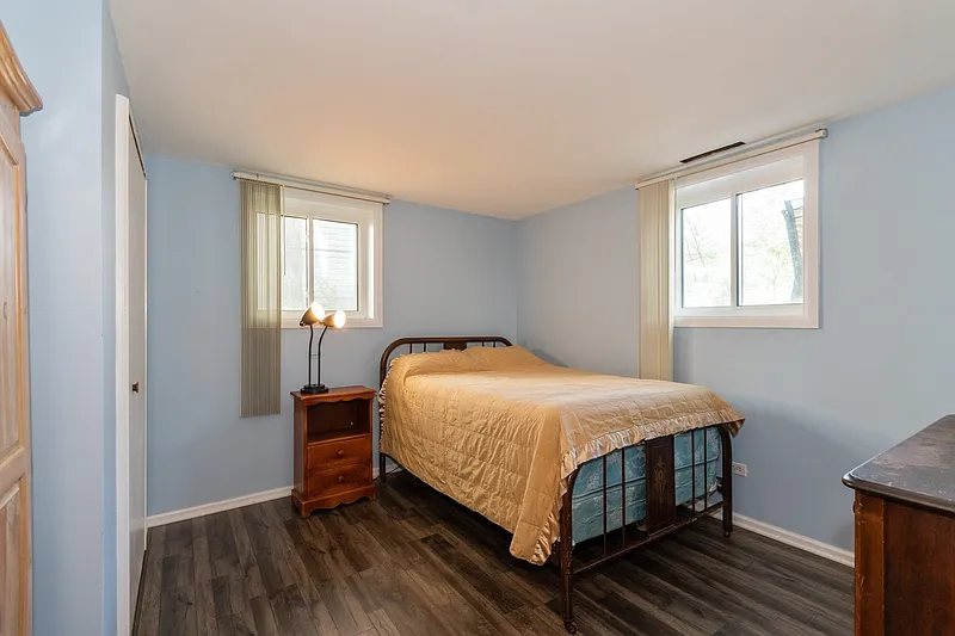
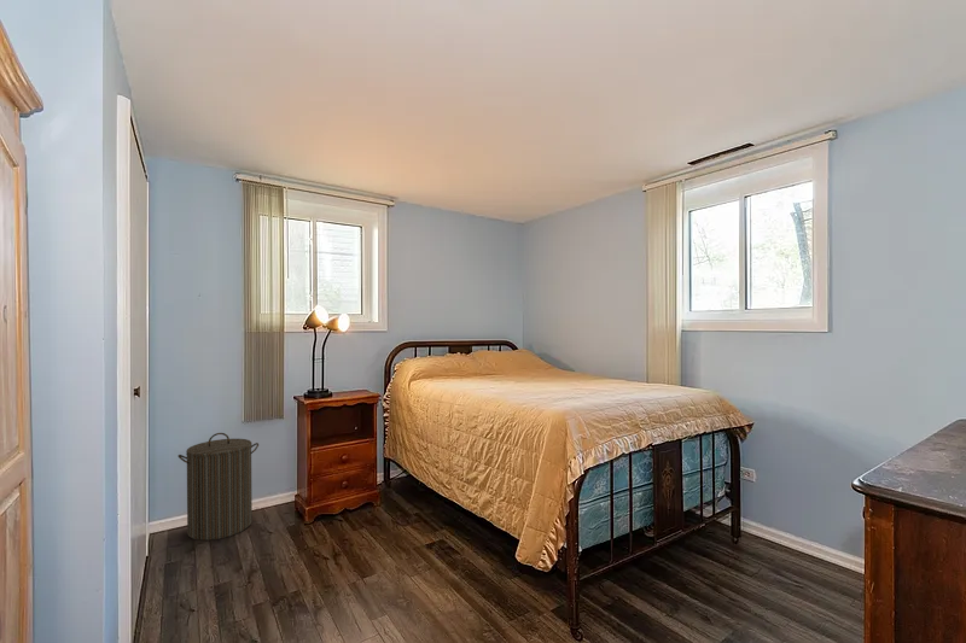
+ laundry hamper [178,432,260,542]
